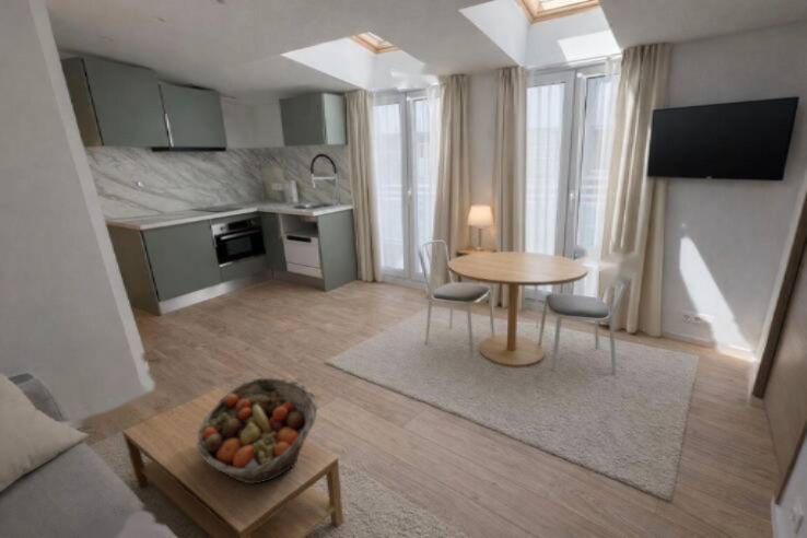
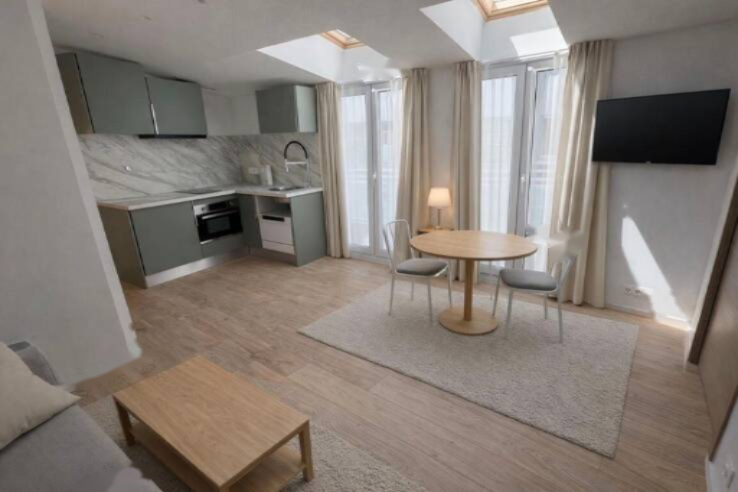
- fruit basket [196,376,318,484]
